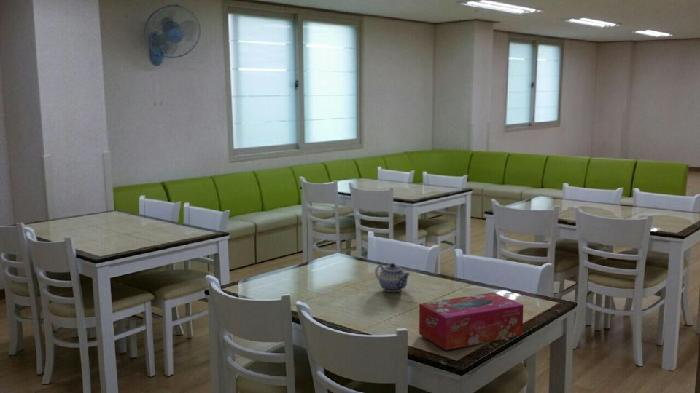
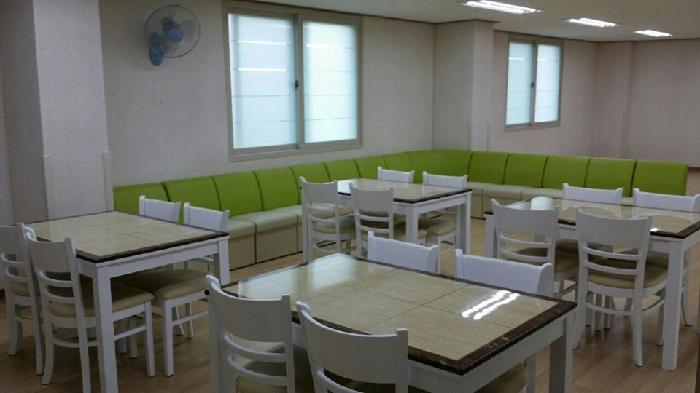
- tissue box [418,291,524,351]
- teapot [375,262,412,293]
